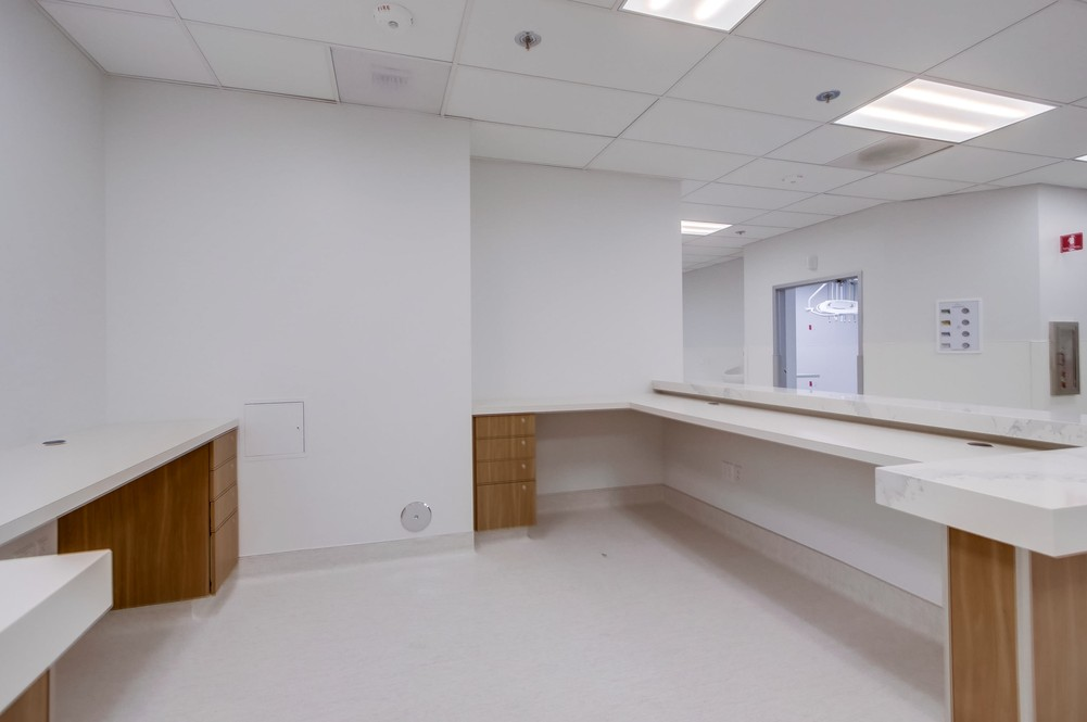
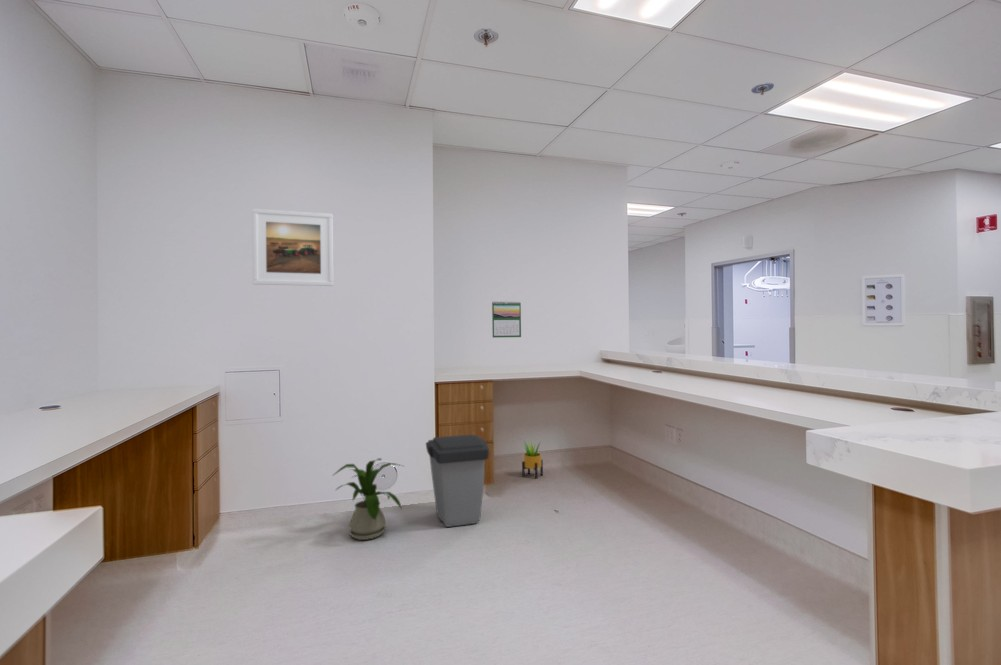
+ potted plant [521,438,544,480]
+ trash can [425,434,490,528]
+ house plant [331,457,404,541]
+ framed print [251,208,334,287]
+ calendar [491,300,522,338]
